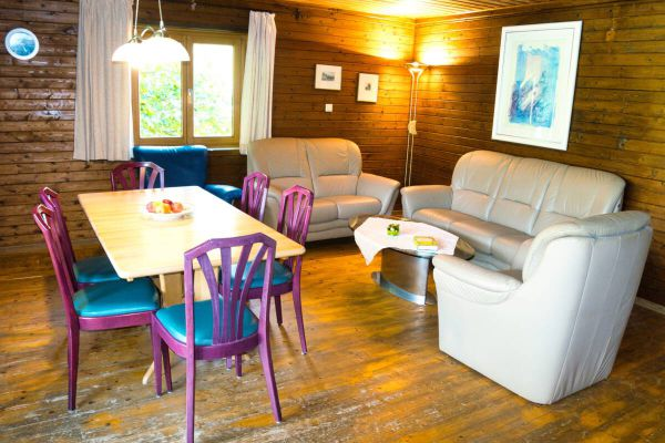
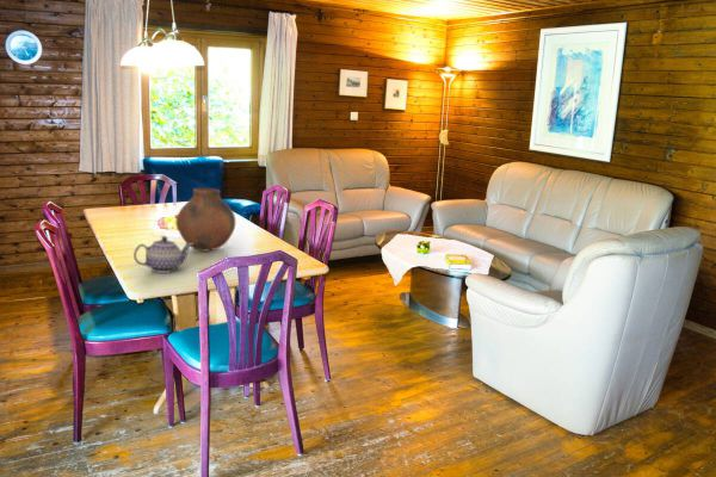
+ teapot [132,235,193,274]
+ vase [175,187,236,252]
